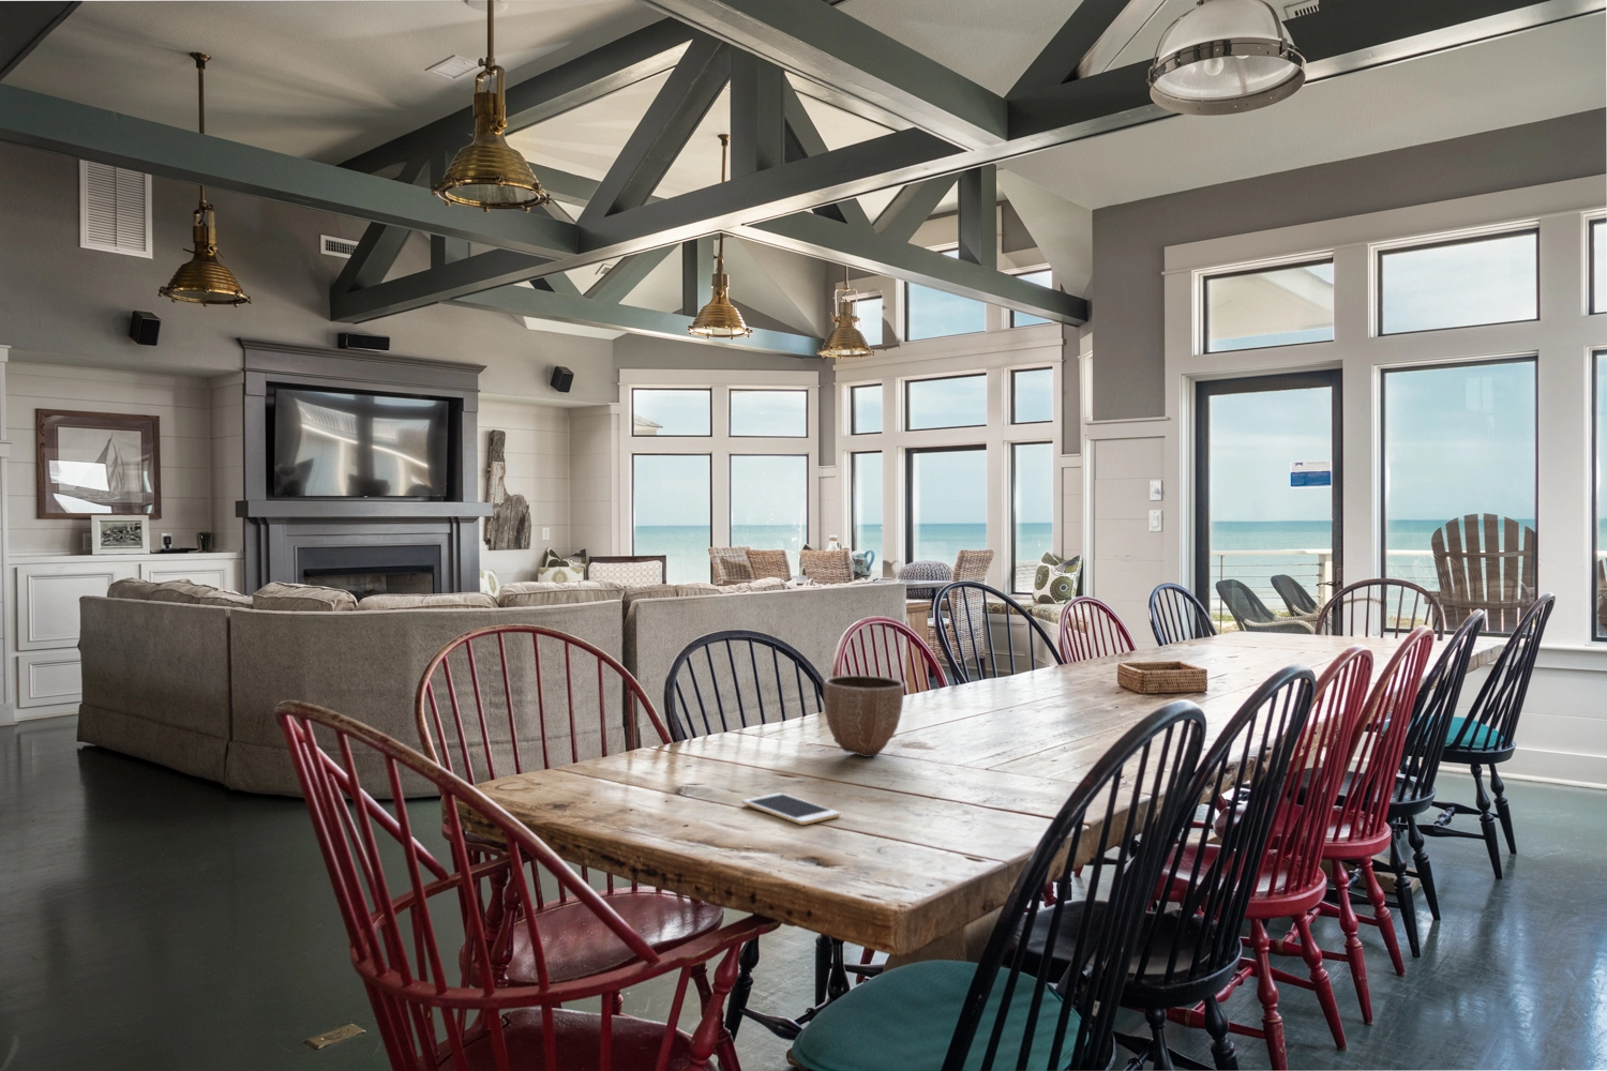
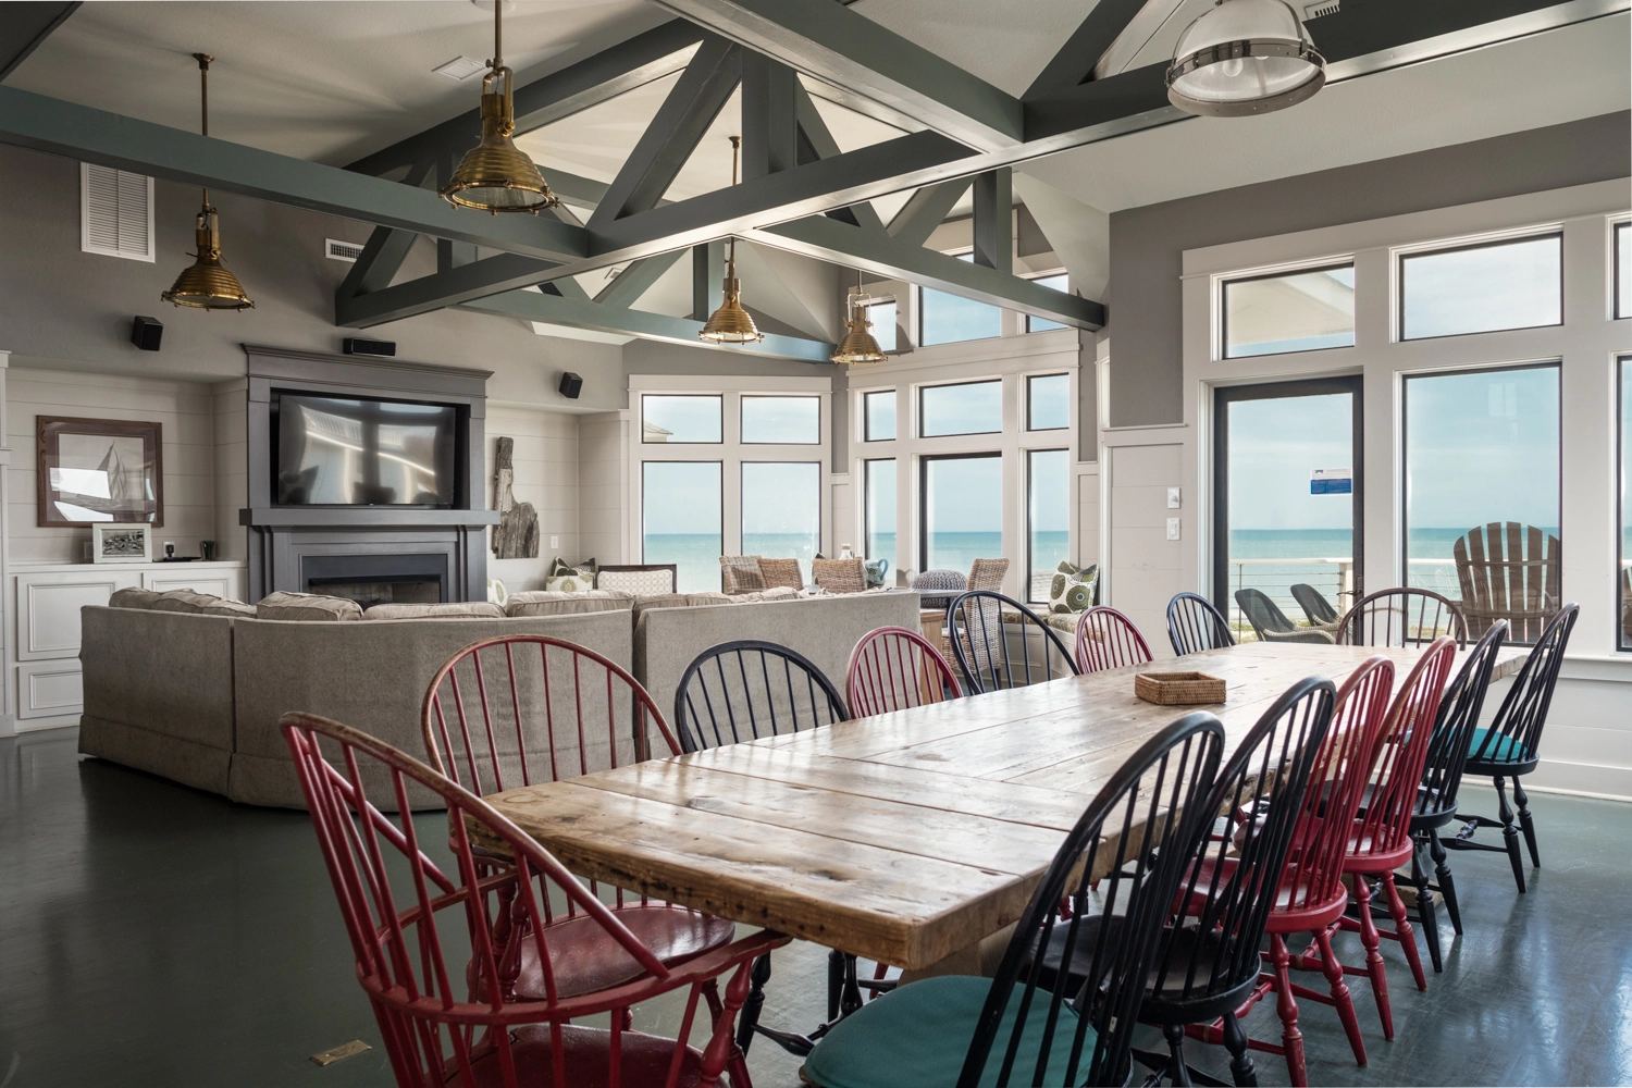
- cell phone [741,791,841,826]
- decorative bowl [823,674,905,758]
